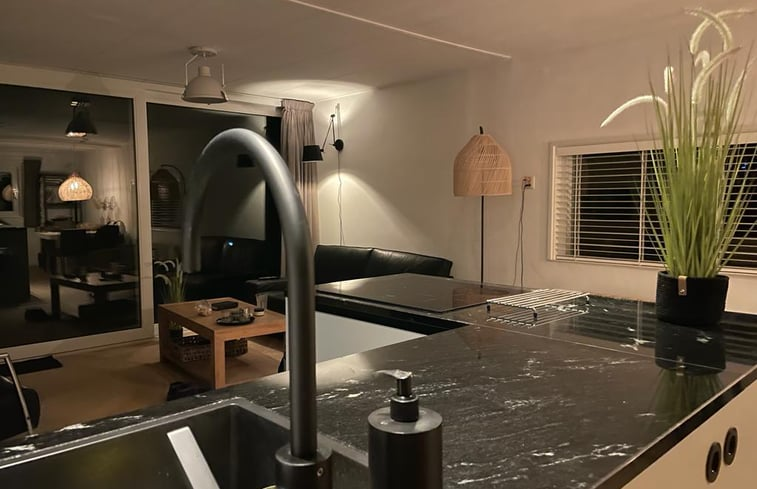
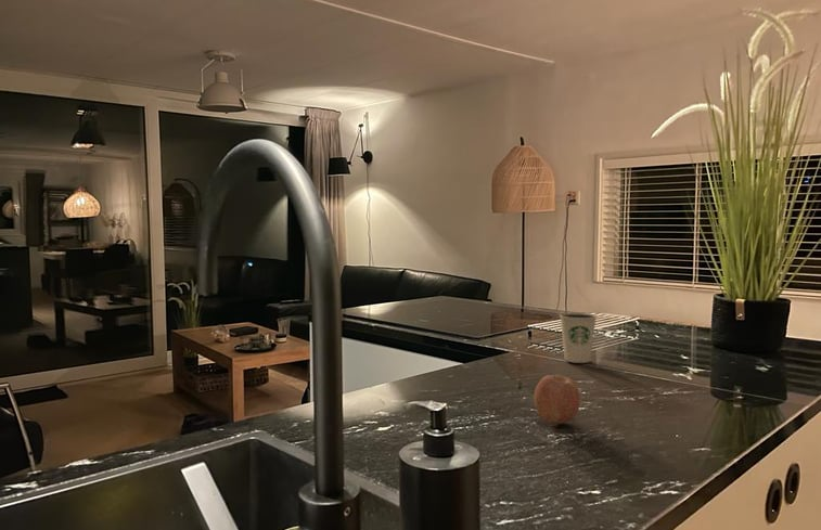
+ fruit [534,374,581,425]
+ dixie cup [559,312,598,364]
